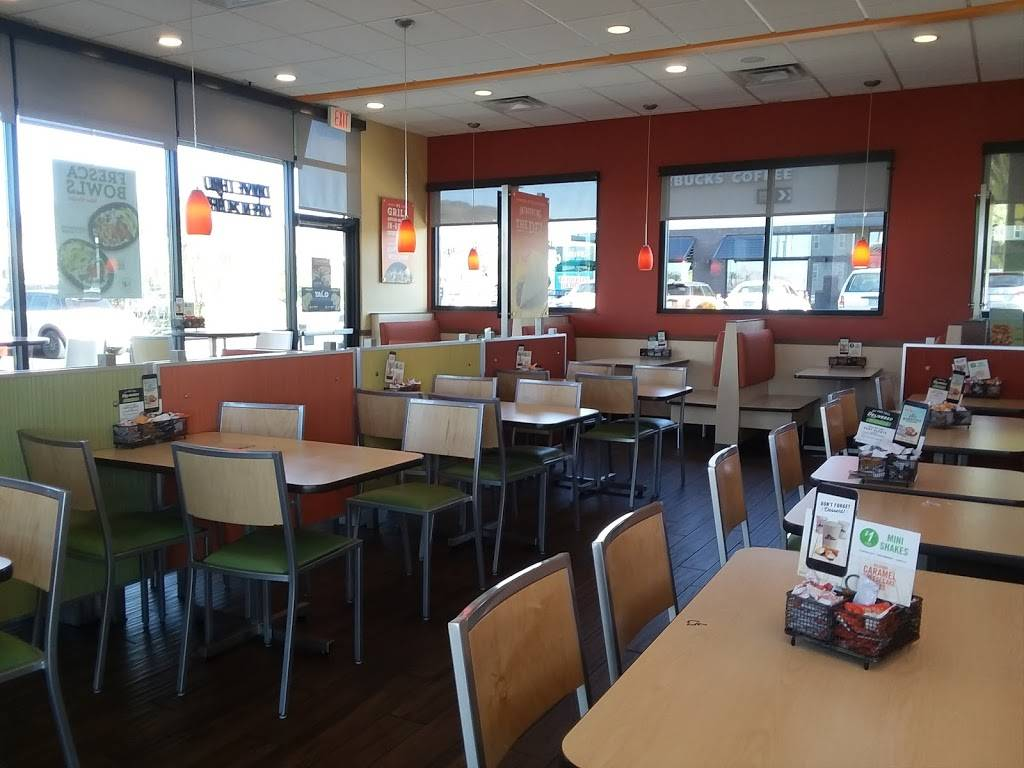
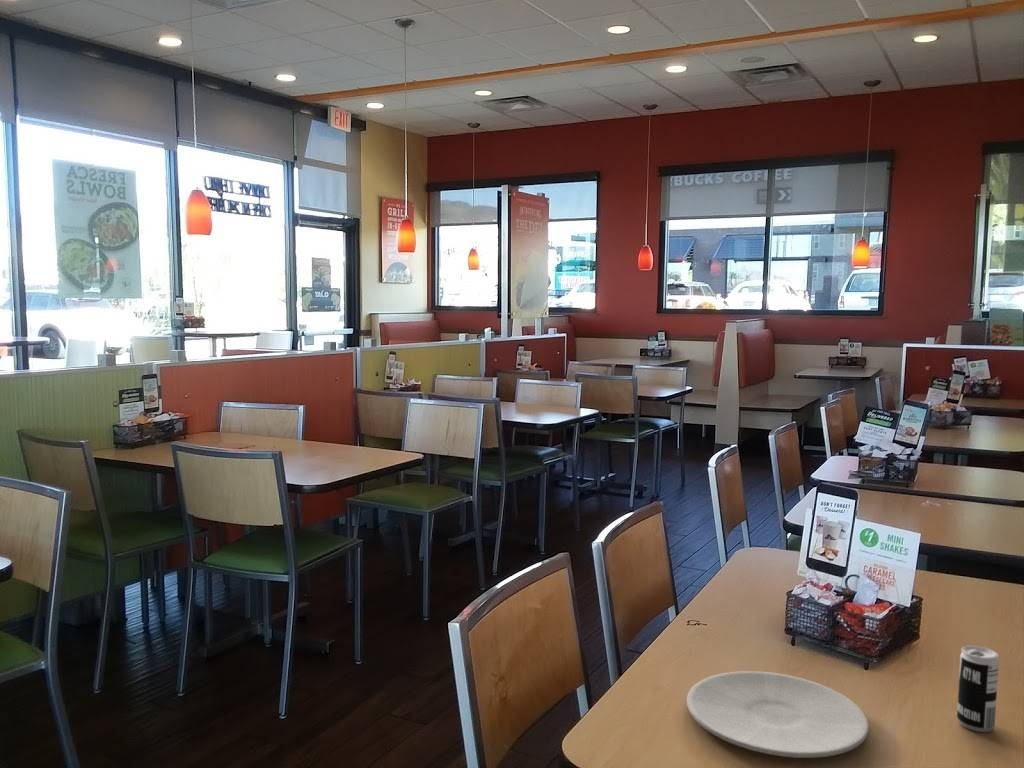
+ plate [686,670,870,759]
+ beverage can [956,645,1000,733]
